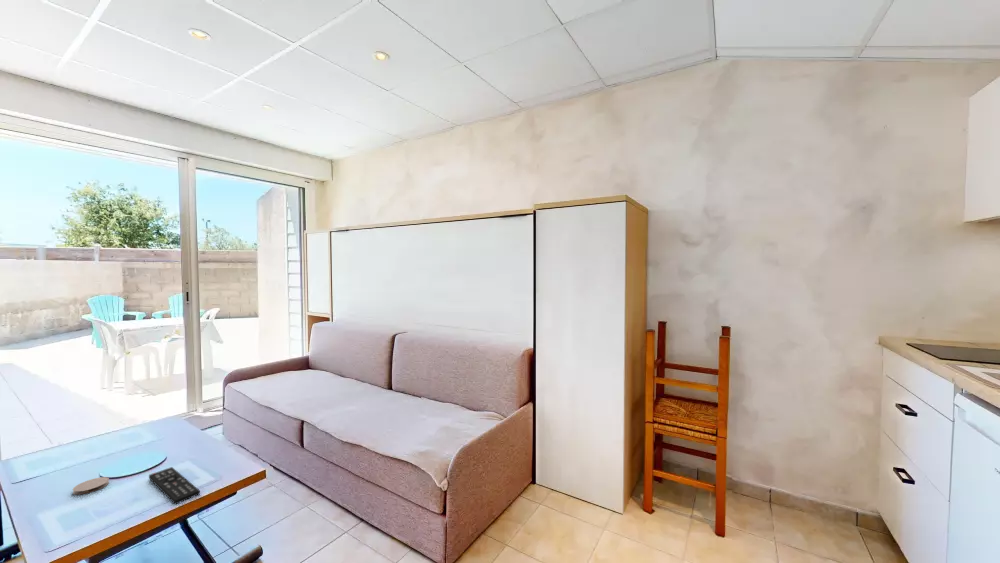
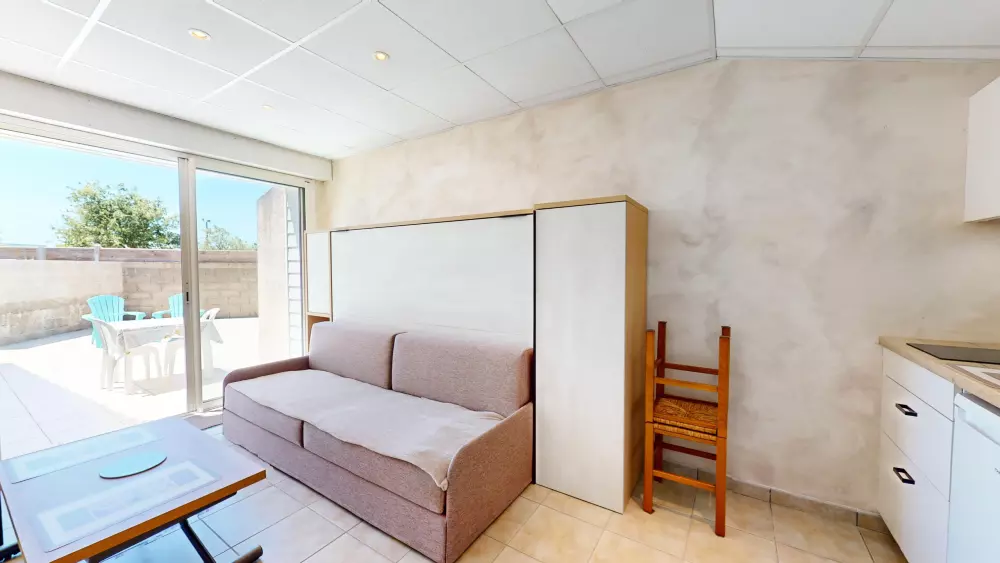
- remote control [148,466,201,506]
- coaster [72,476,110,496]
